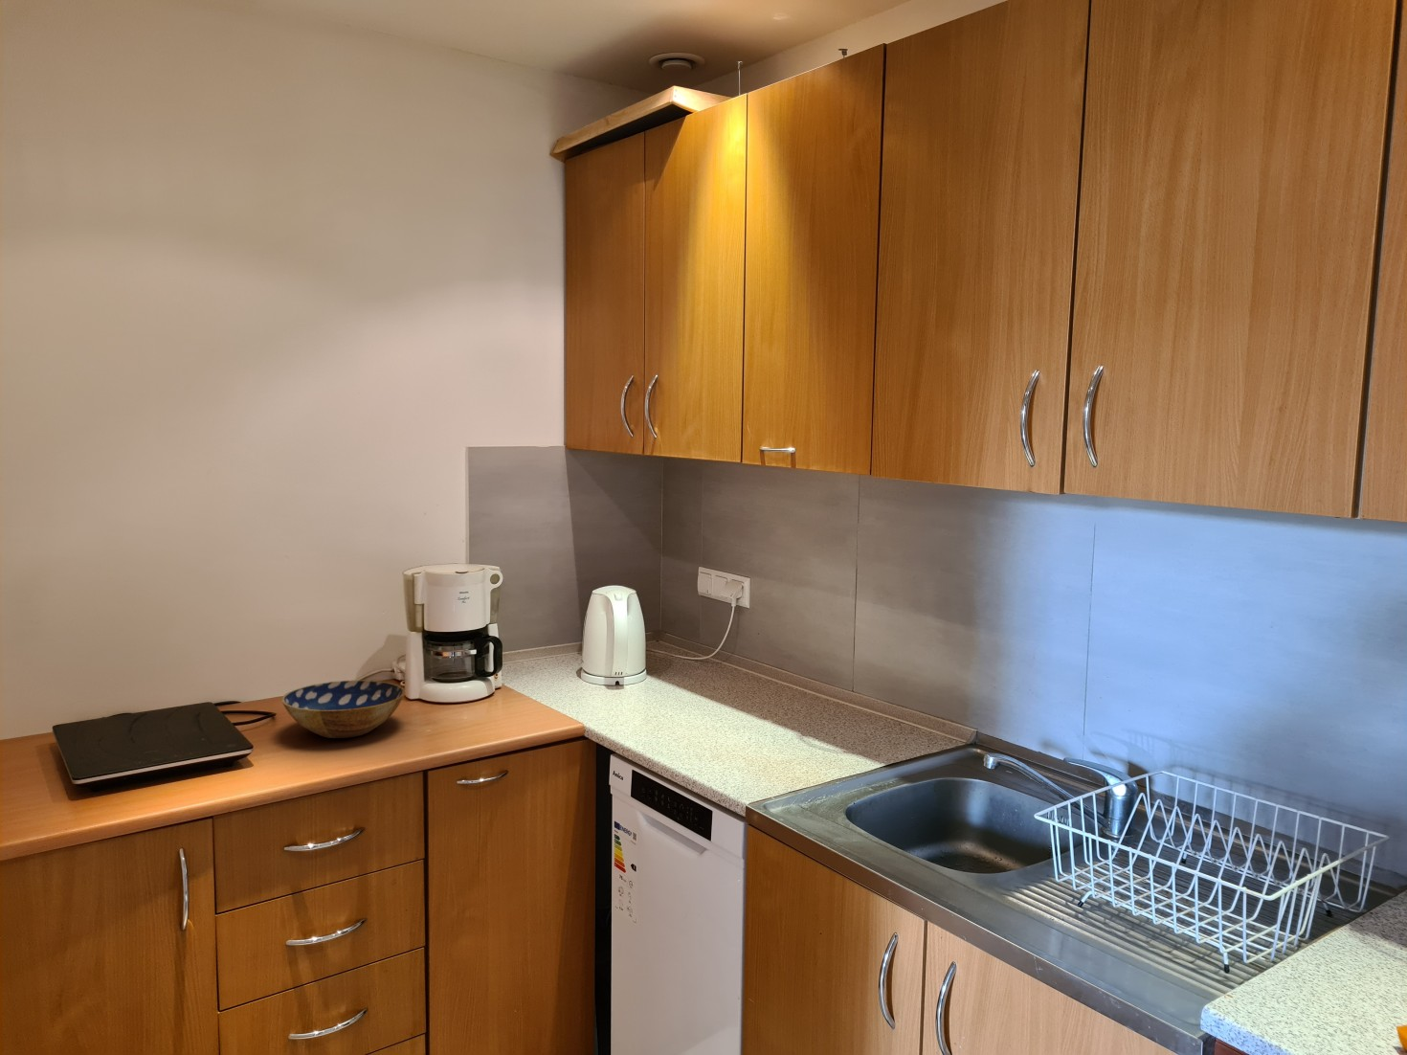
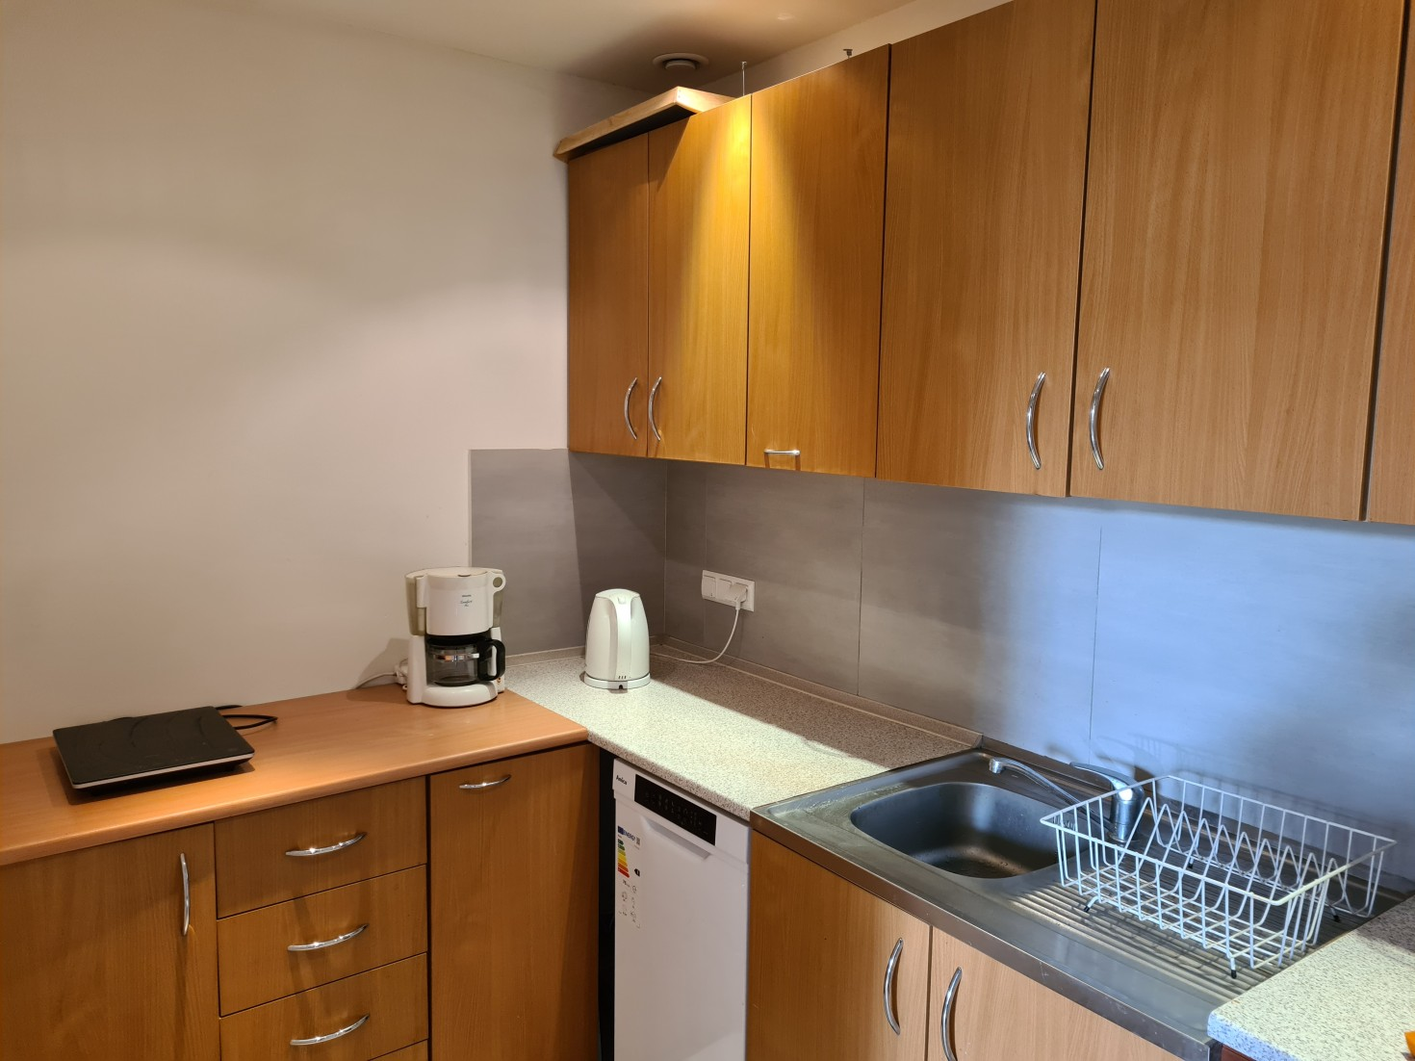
- bowl [280,678,405,739]
